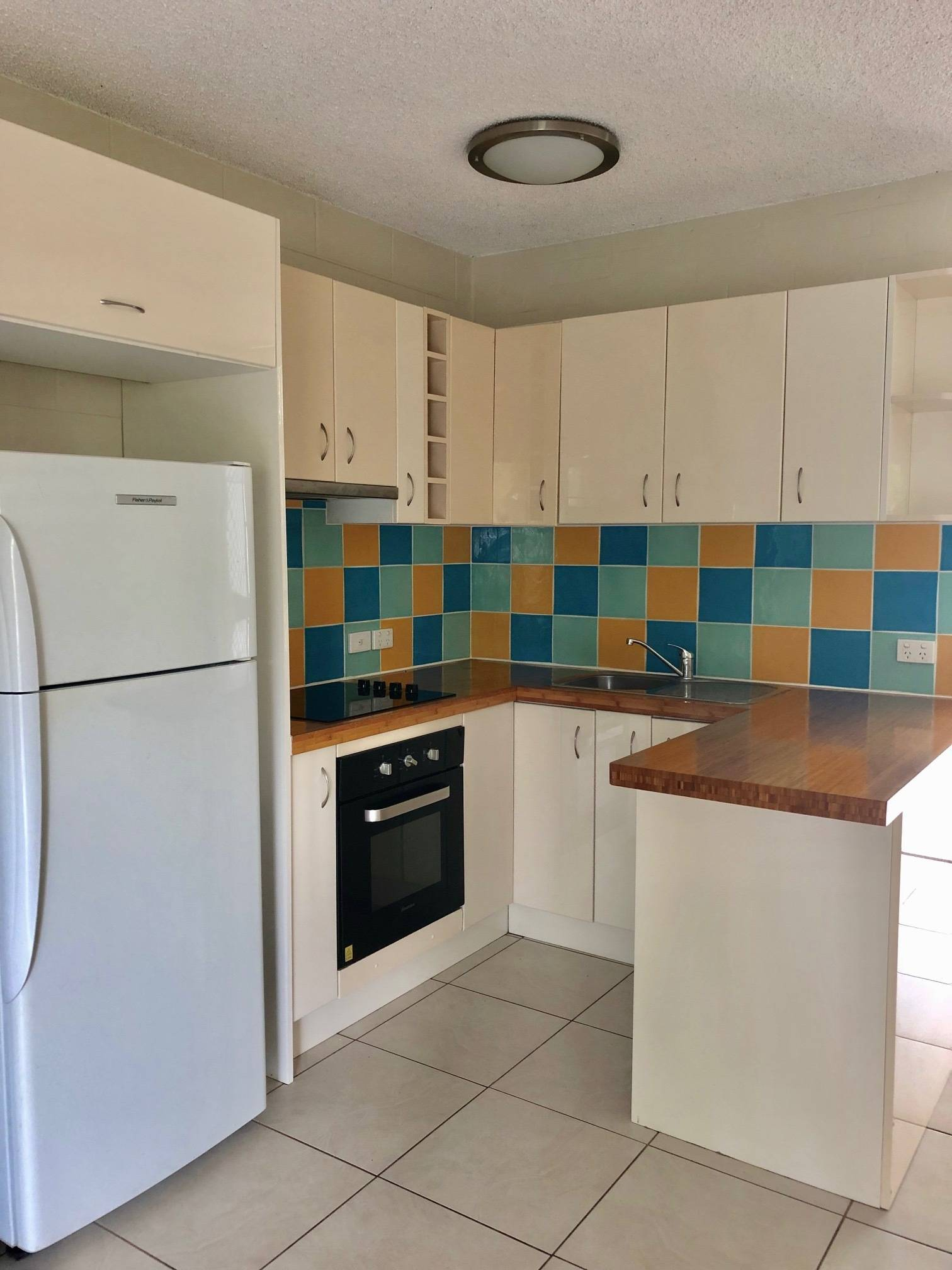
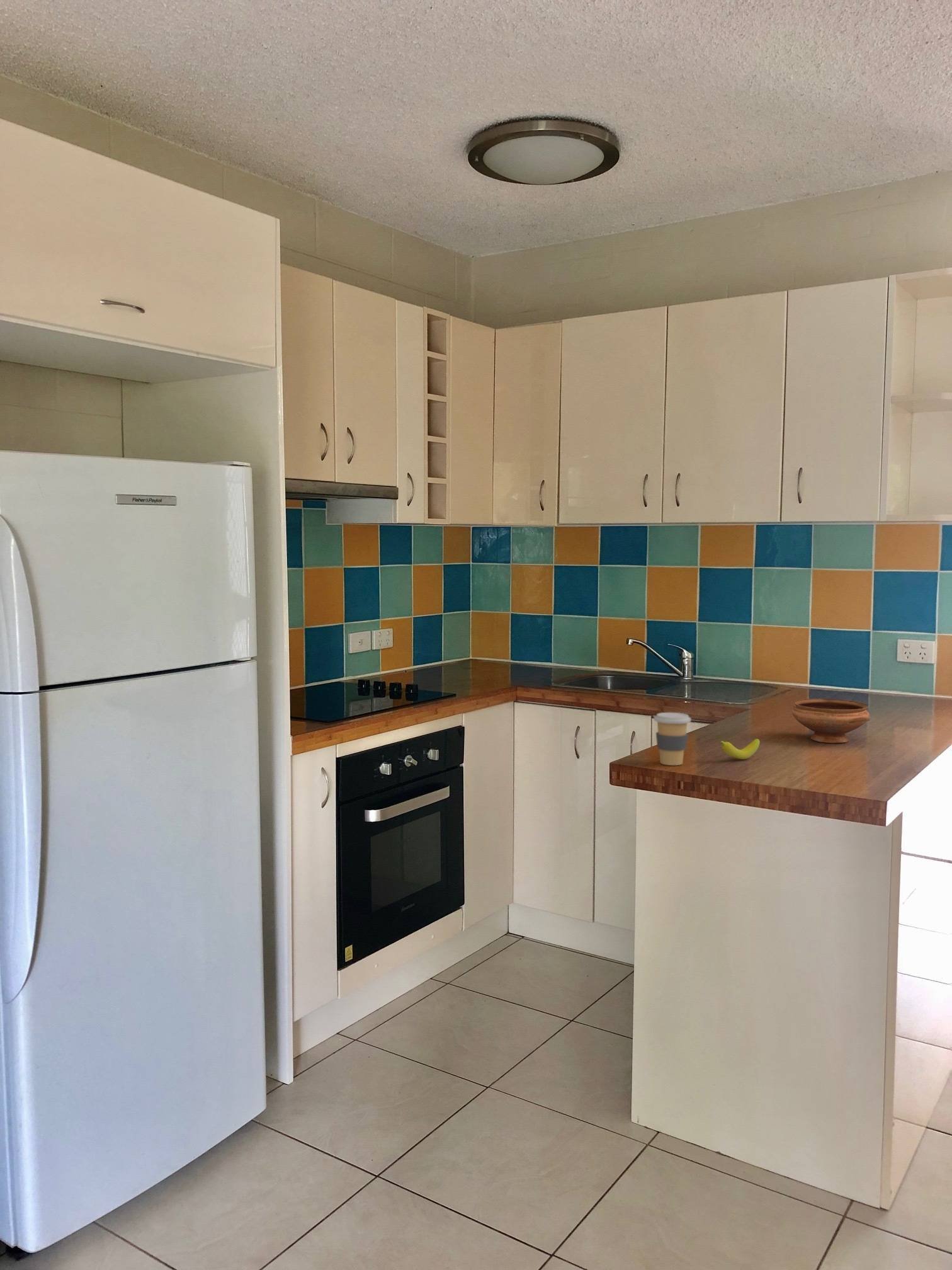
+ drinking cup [791,698,871,744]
+ coffee cup [654,712,692,766]
+ fruit [720,738,760,760]
